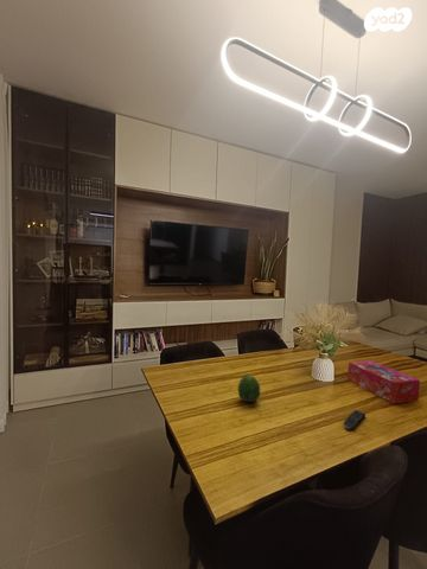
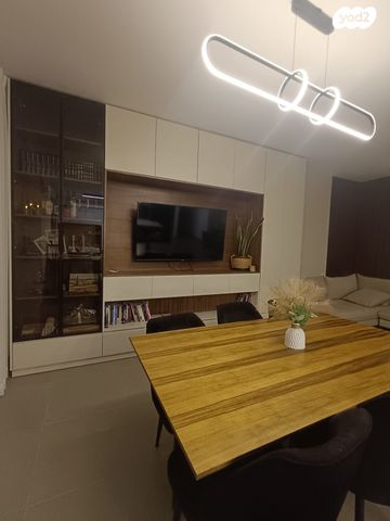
- fruit [237,372,261,403]
- remote control [342,409,367,430]
- tissue box [346,359,421,404]
